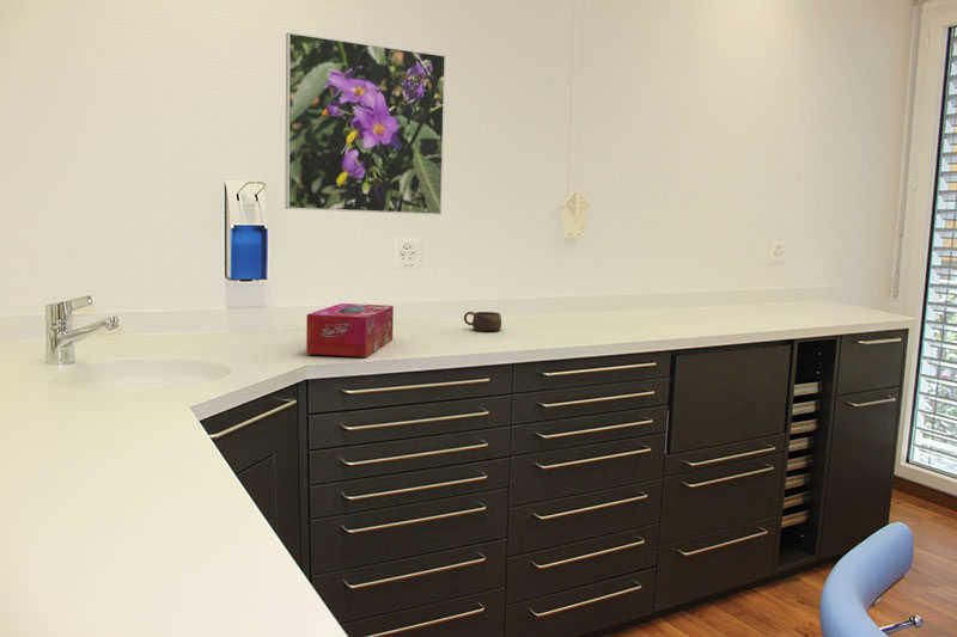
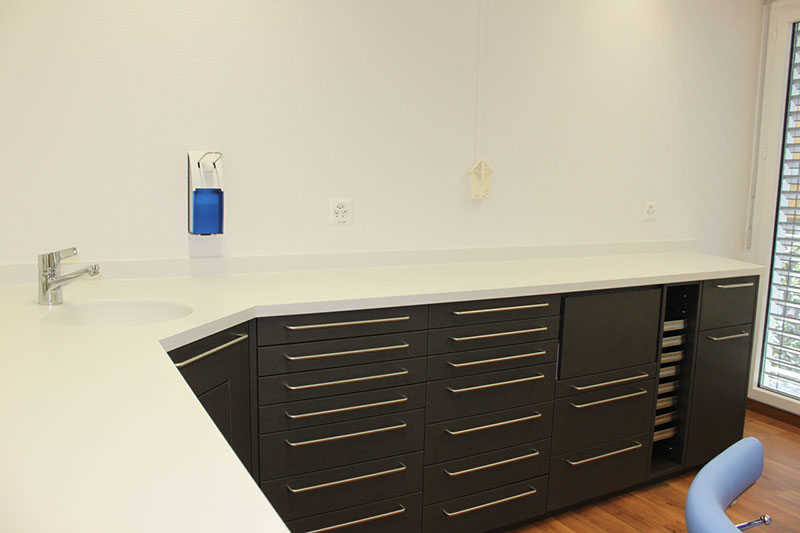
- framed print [285,31,447,216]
- cup [463,311,502,332]
- tissue box [305,302,395,359]
